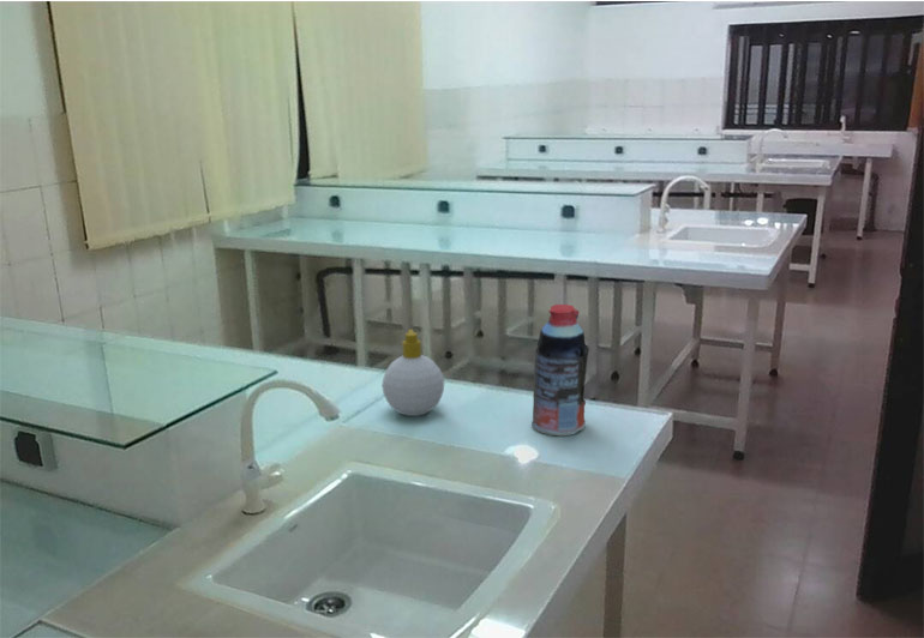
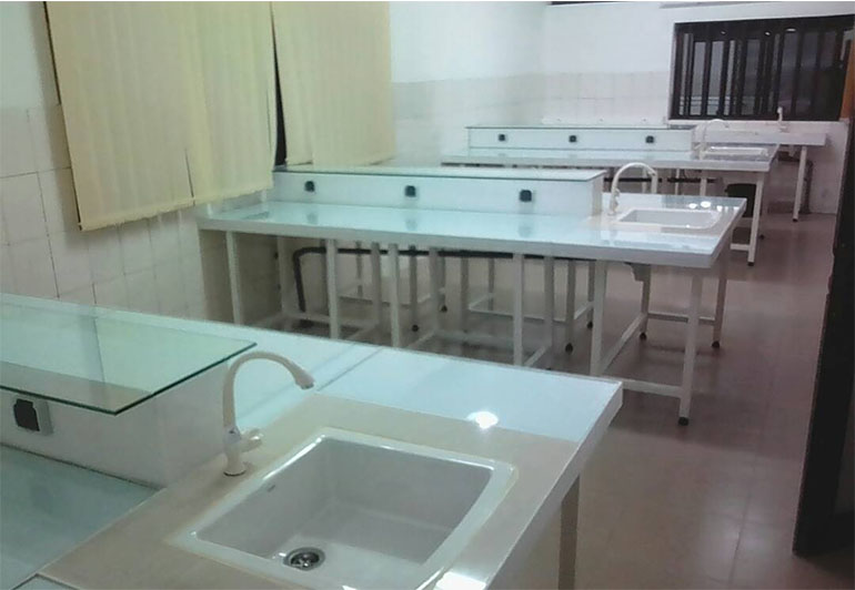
- soap bottle [380,329,445,417]
- bottle [530,303,590,438]
